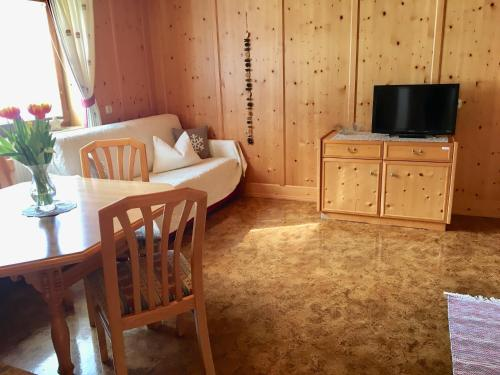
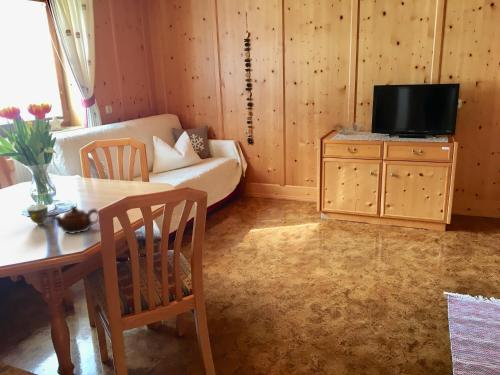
+ teacup [26,202,49,226]
+ teapot [51,205,100,235]
